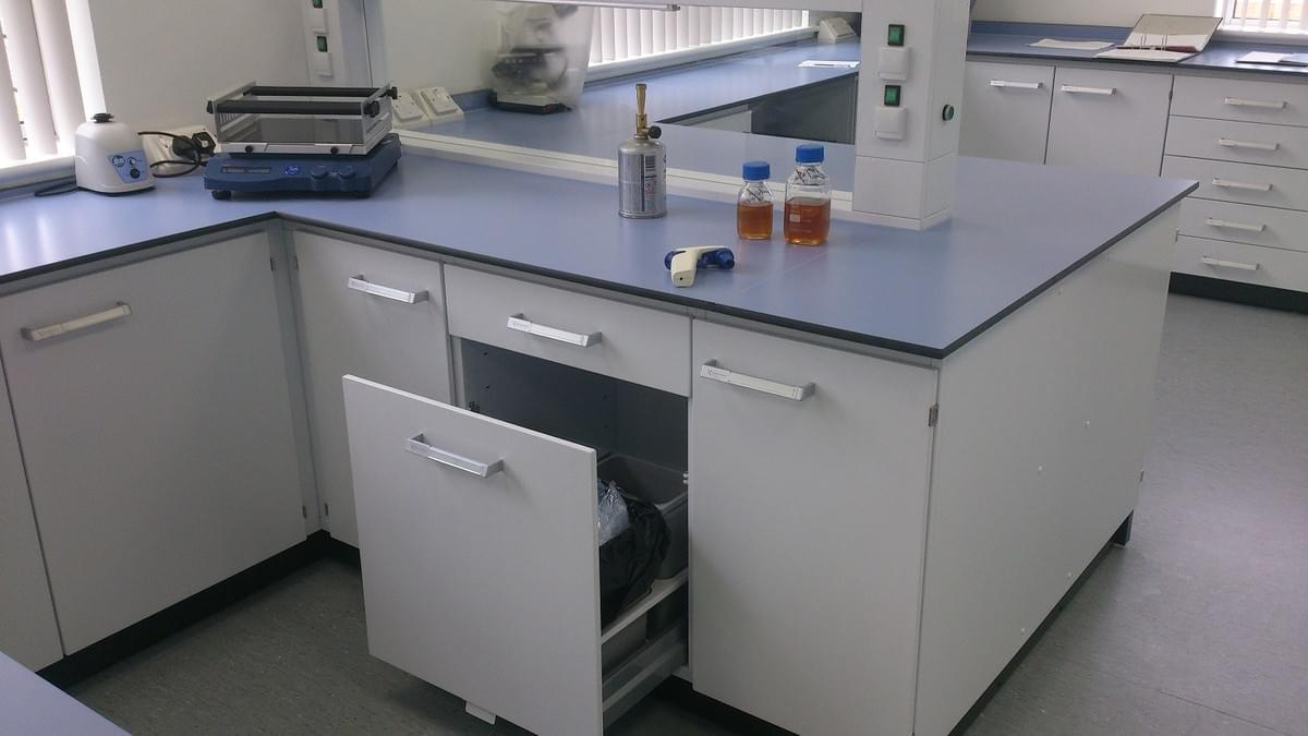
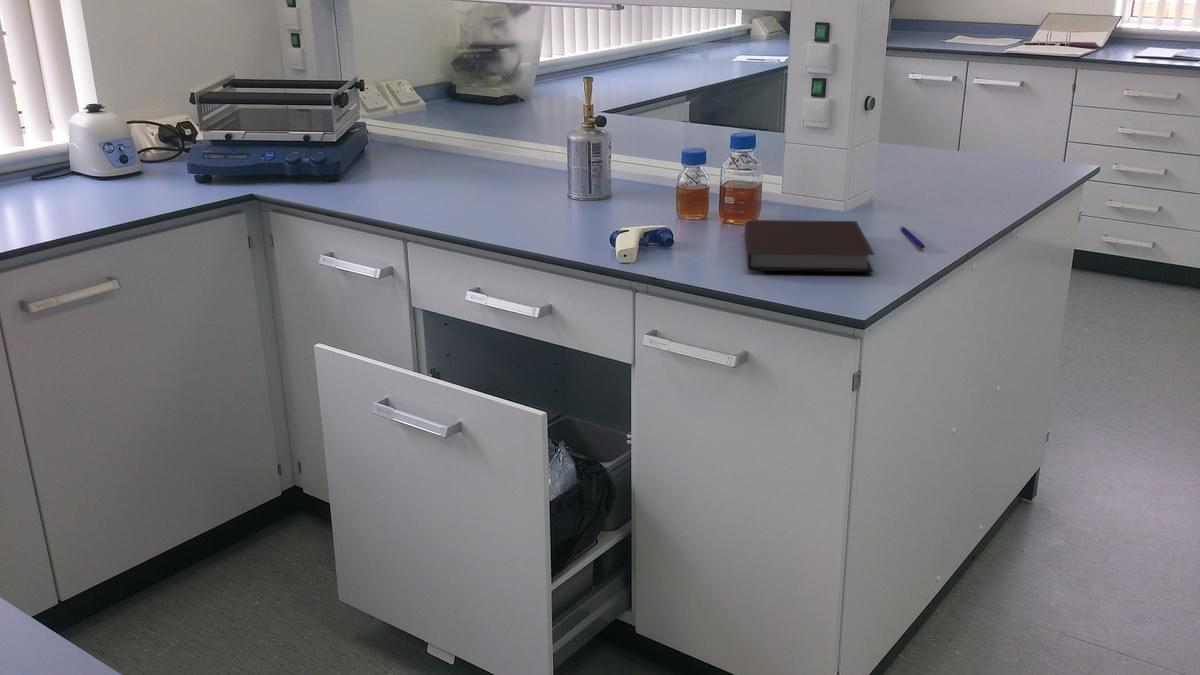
+ pen [899,225,926,250]
+ notebook [744,219,875,273]
